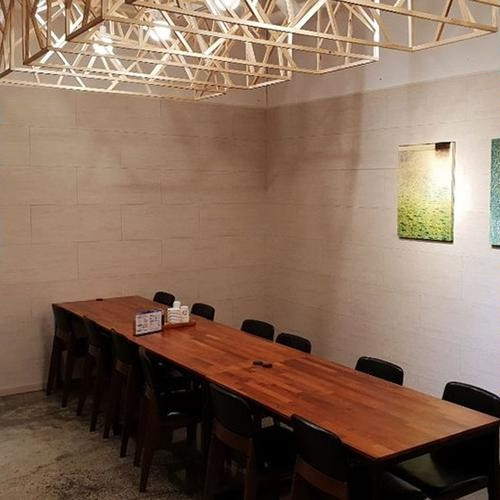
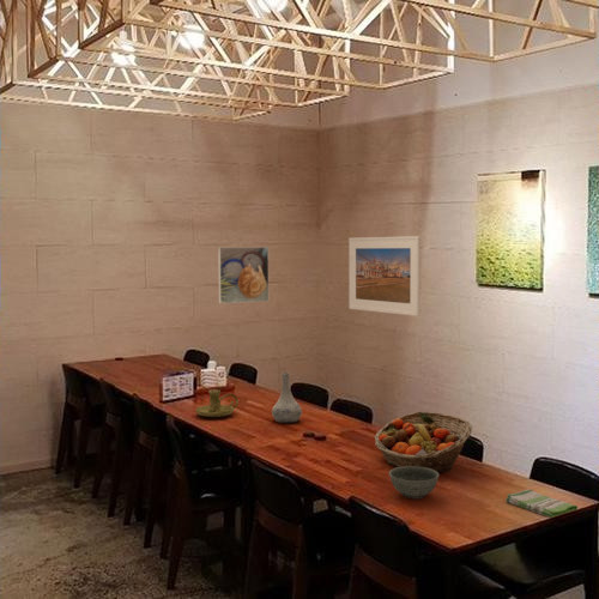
+ candle holder [194,388,240,418]
+ fruit basket [374,411,473,473]
+ vase [271,371,303,424]
+ dish towel [504,489,579,519]
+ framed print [347,235,420,317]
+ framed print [217,246,270,304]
+ bowl [388,466,440,500]
